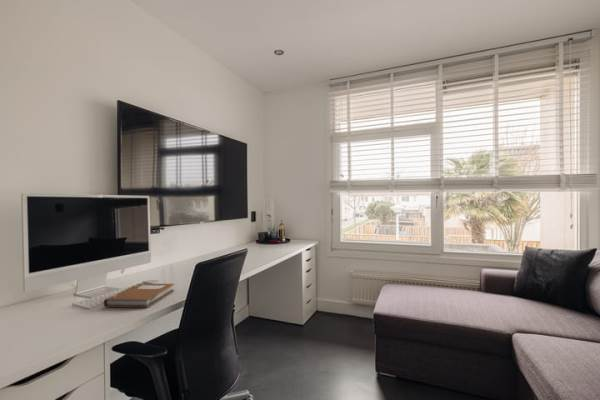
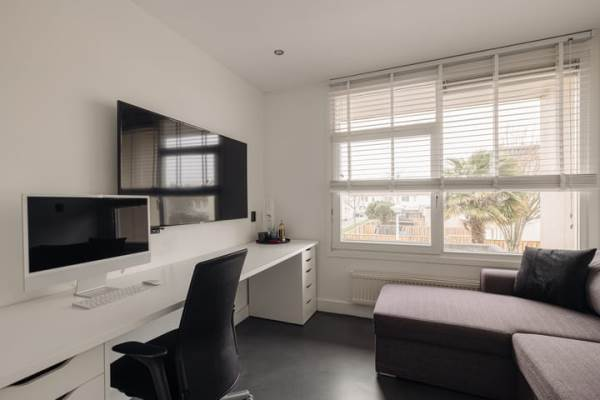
- notebook [103,283,175,309]
